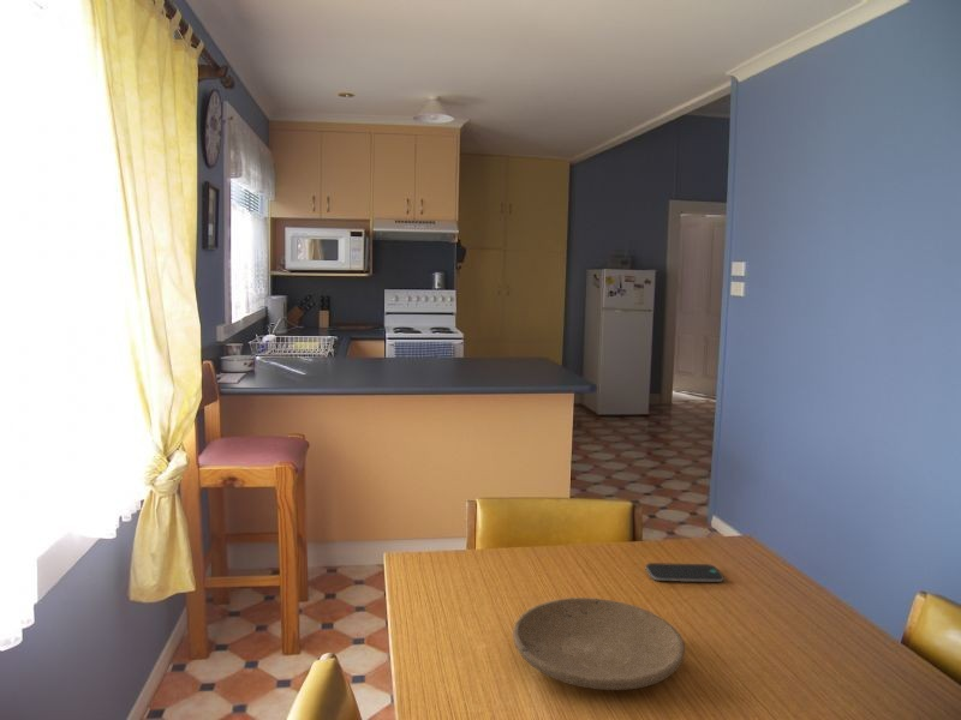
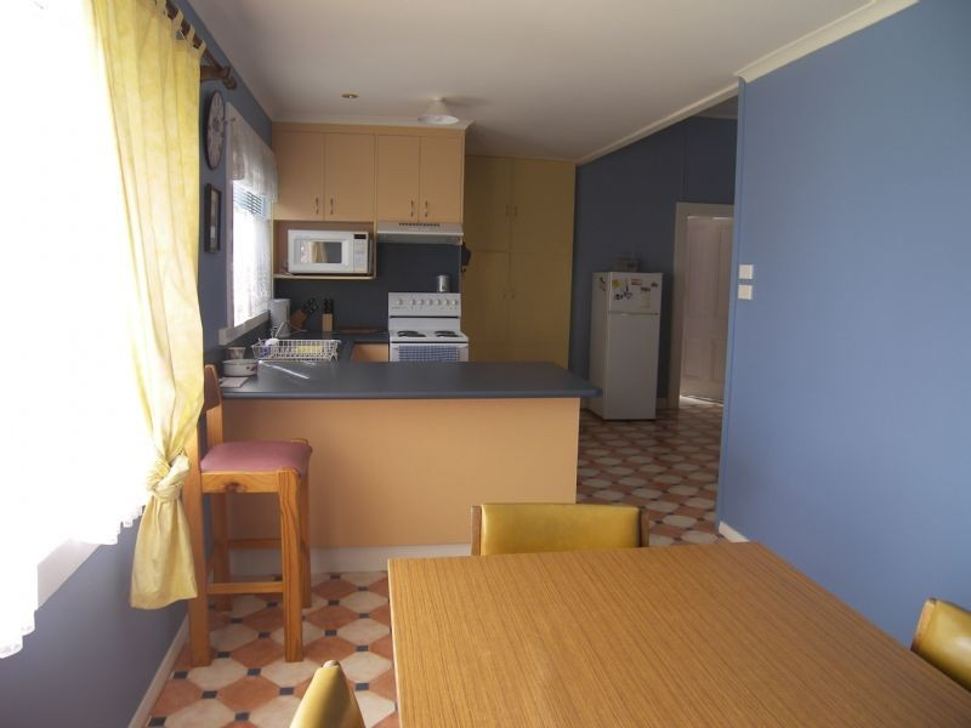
- smartphone [645,562,724,583]
- plate [512,596,686,691]
